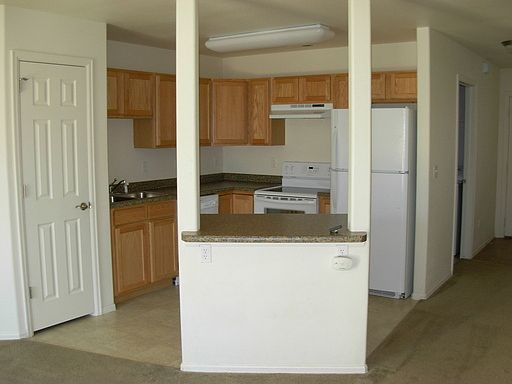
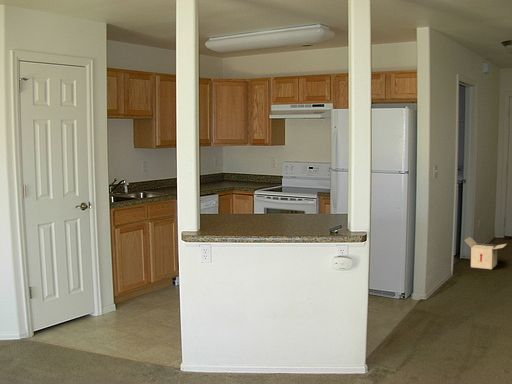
+ cardboard box [463,236,508,270]
